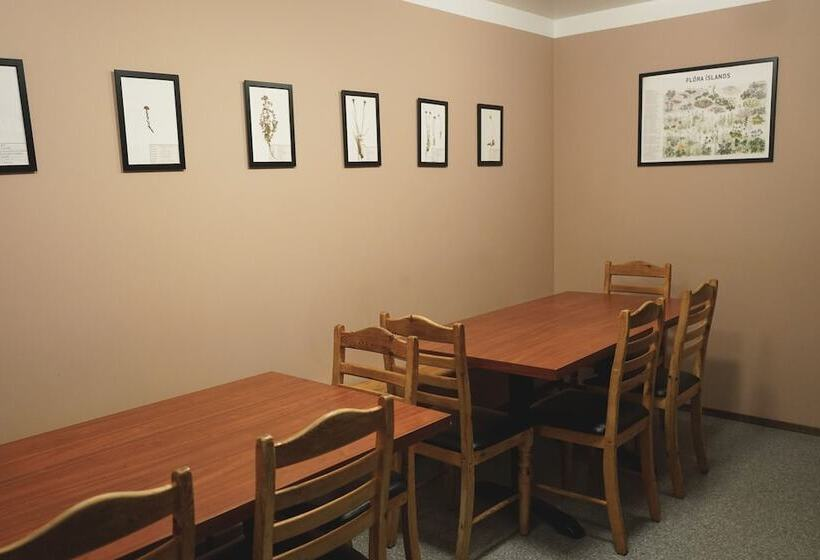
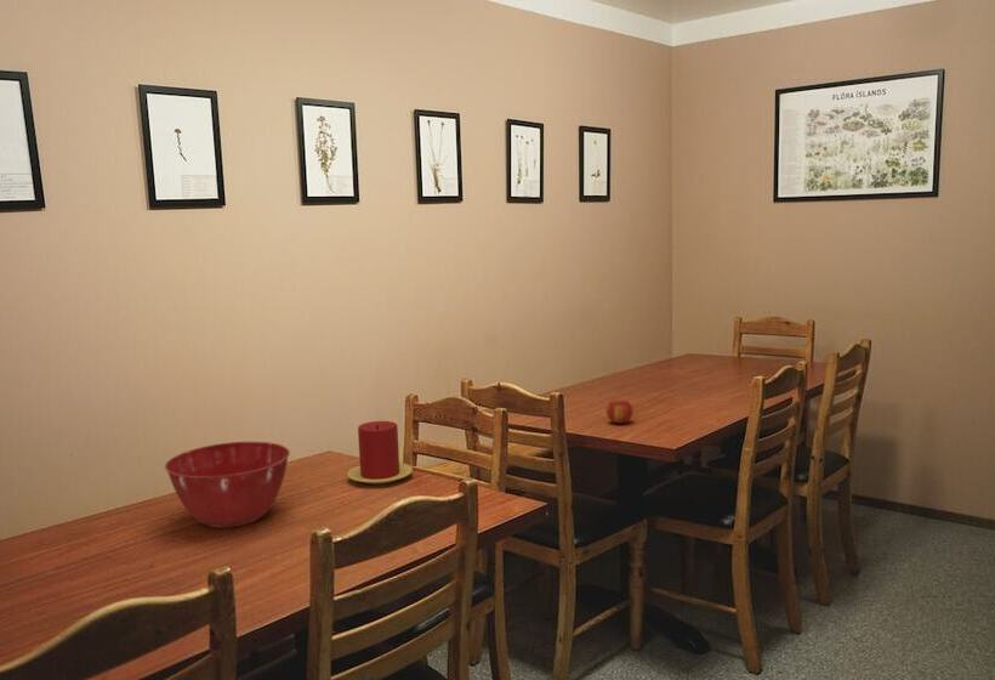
+ candle [346,420,414,484]
+ mixing bowl [164,441,291,529]
+ apple [605,398,633,425]
